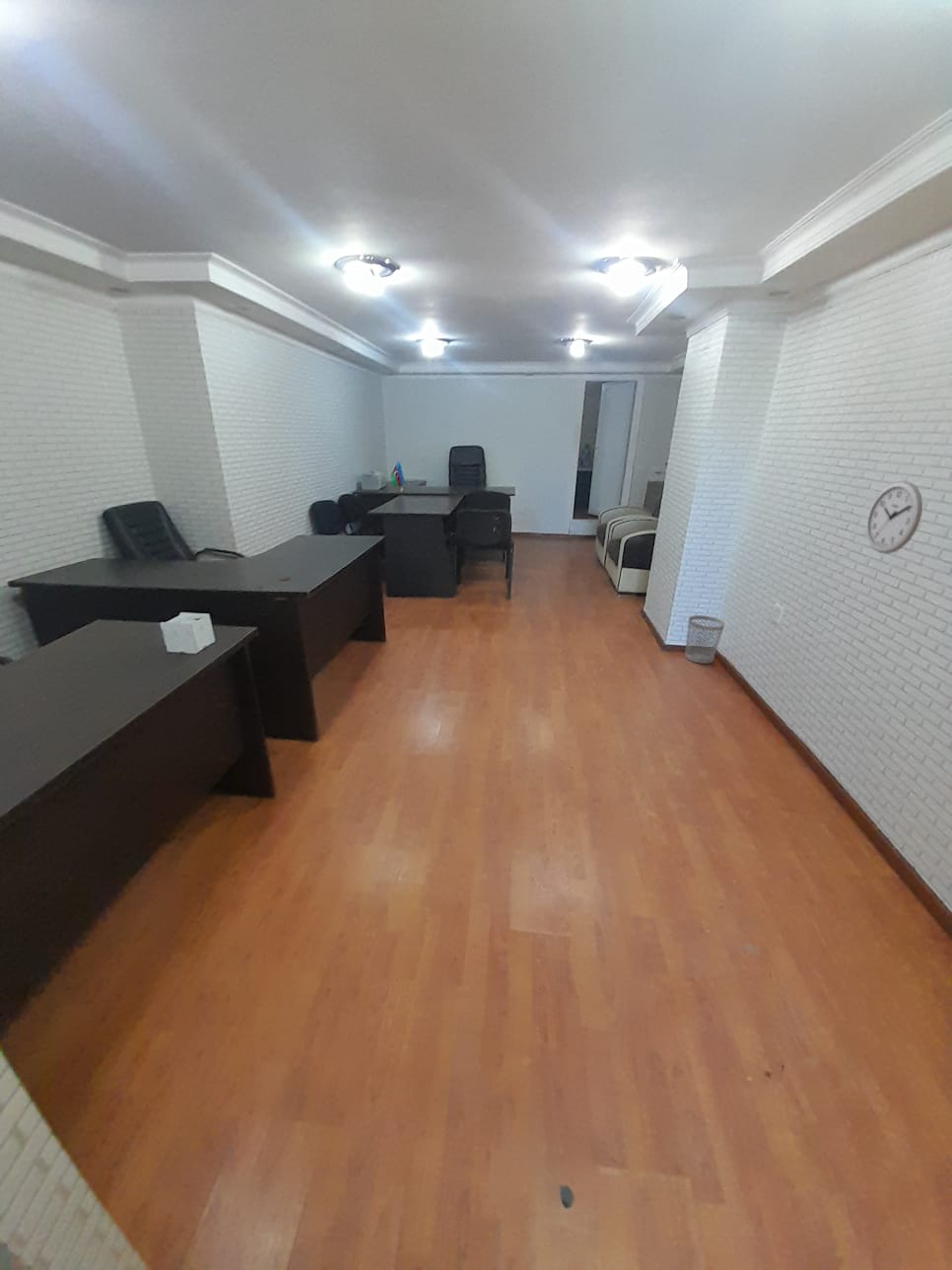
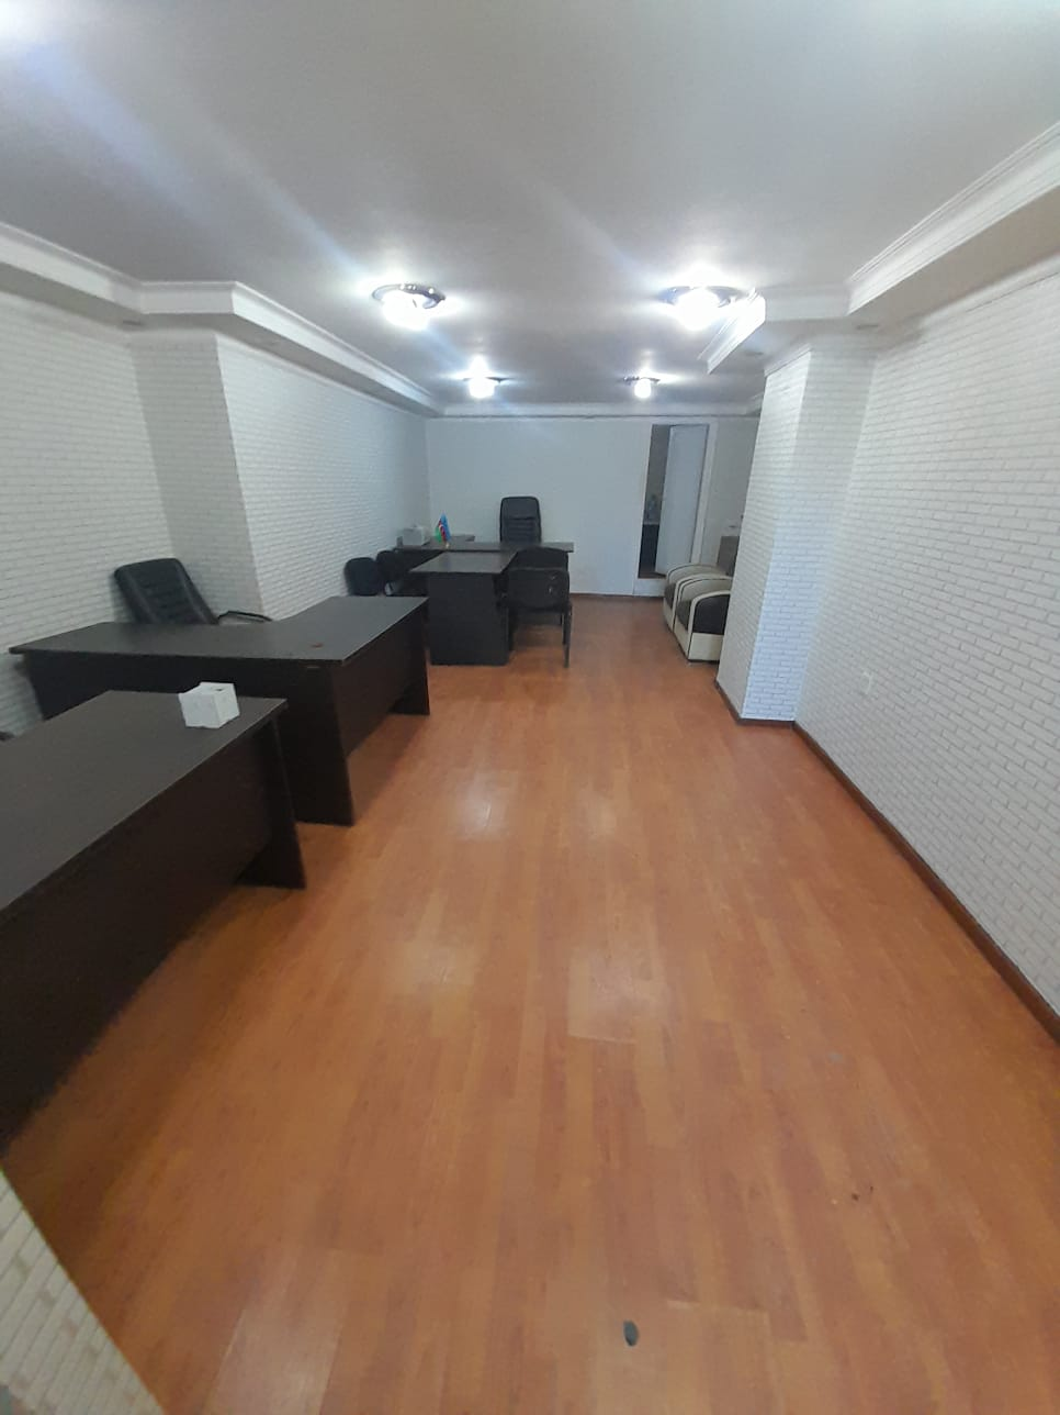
- wastebasket [684,614,725,665]
- wall clock [865,480,923,555]
